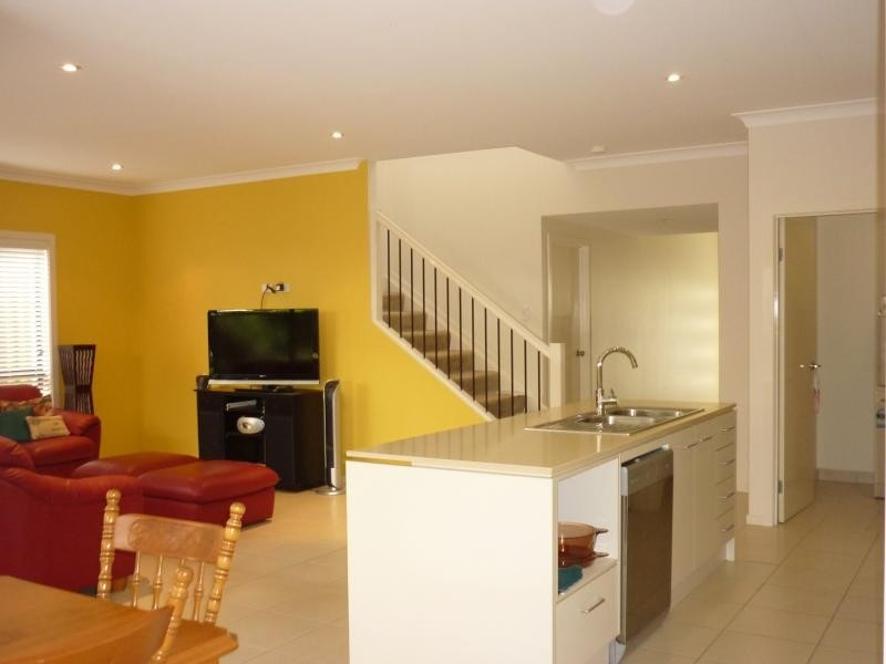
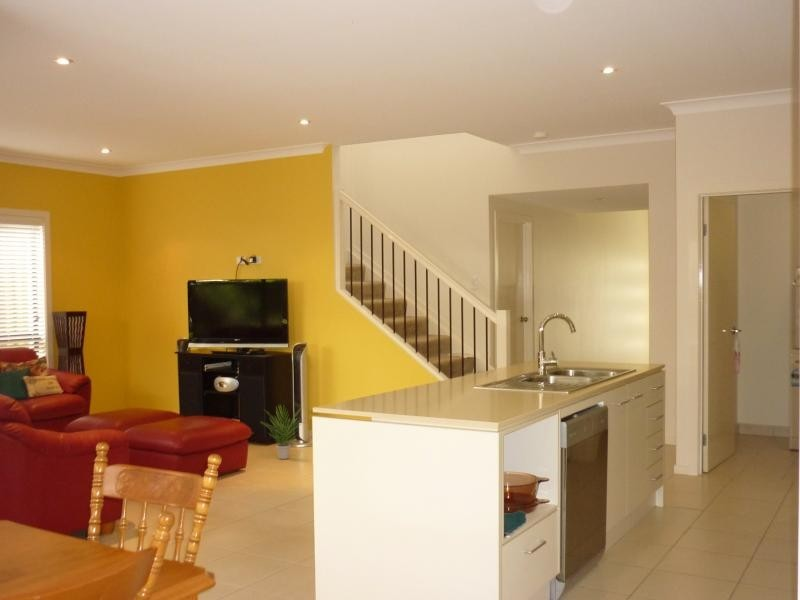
+ potted plant [261,404,303,460]
